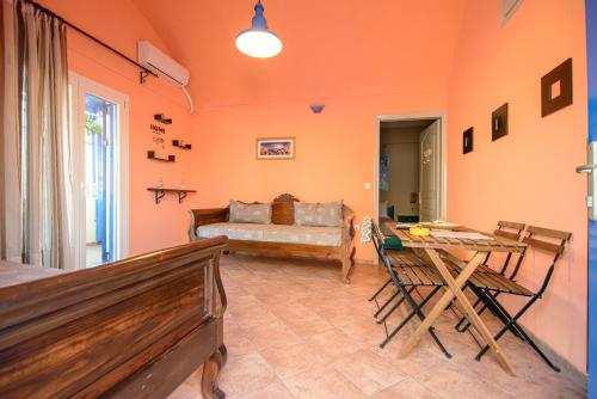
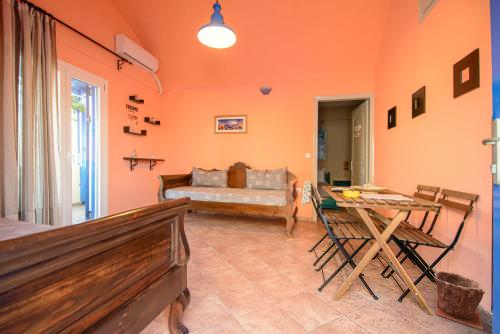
+ plant pot [434,270,486,331]
